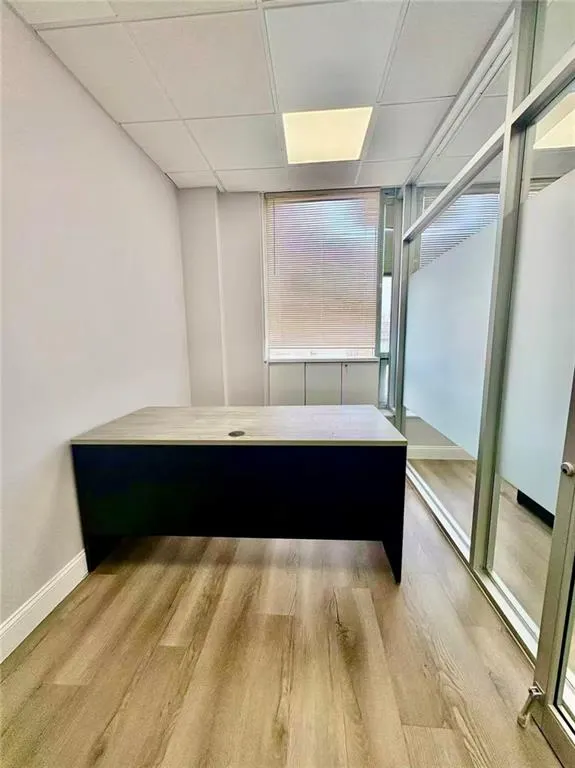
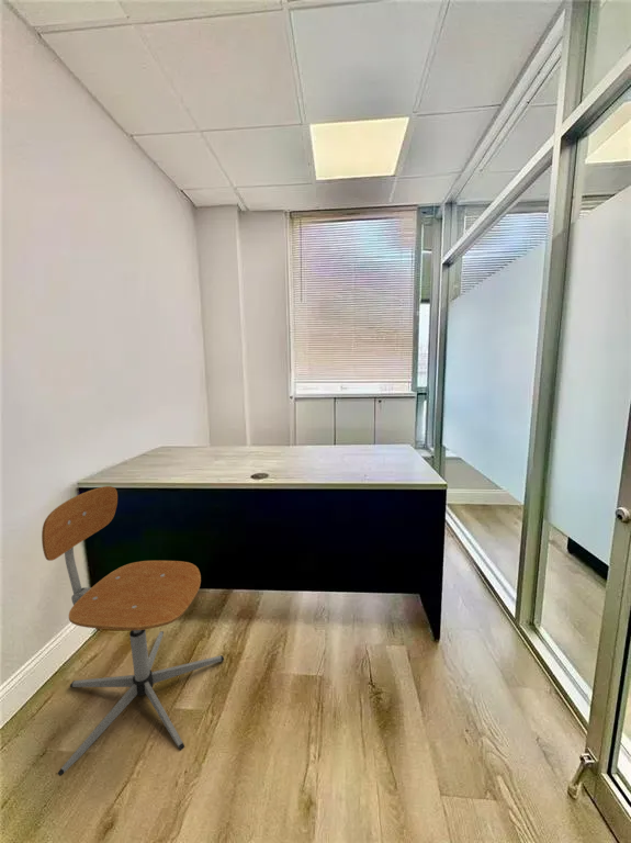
+ office chair [41,485,225,777]
